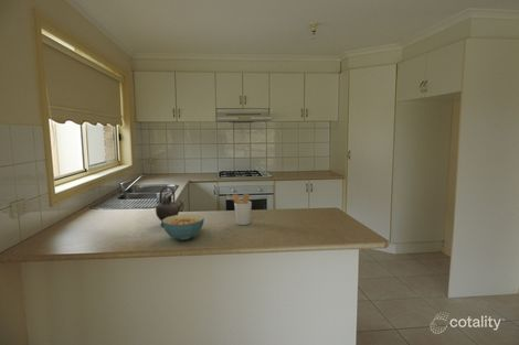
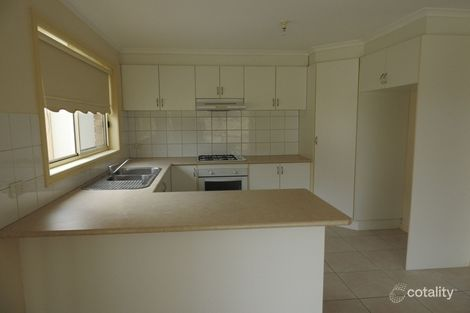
- teapot [155,185,184,227]
- cereal bowl [162,213,205,241]
- utensil holder [226,193,253,226]
